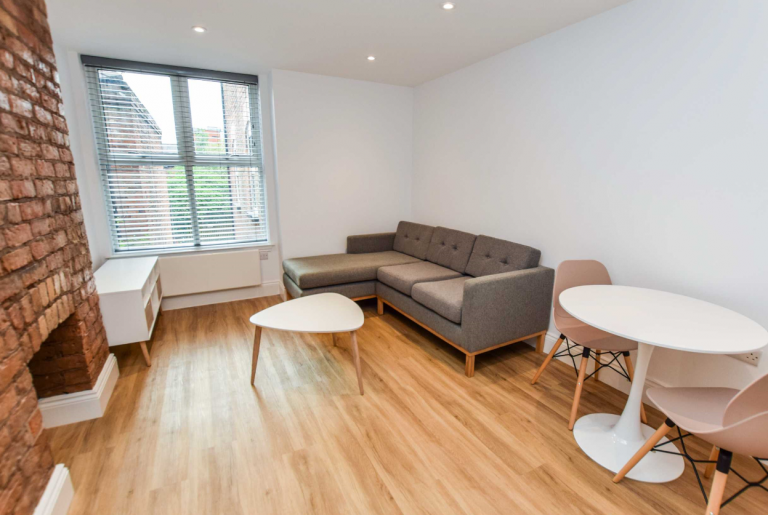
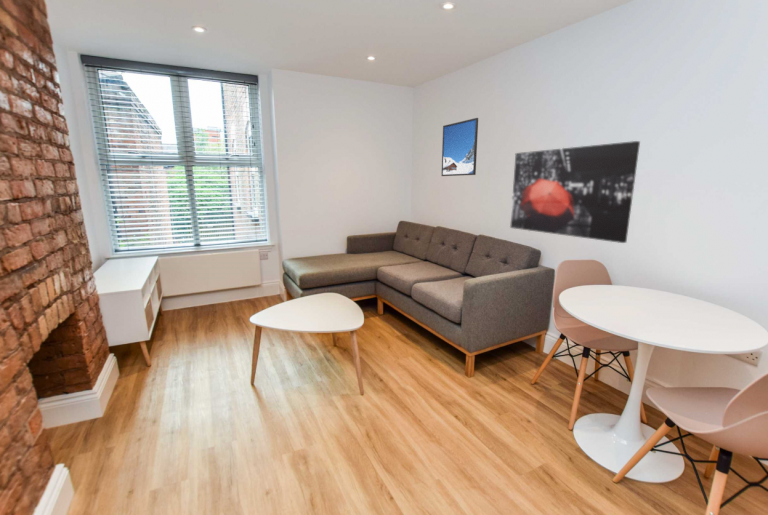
+ wall art [509,140,641,244]
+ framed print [441,117,479,177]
